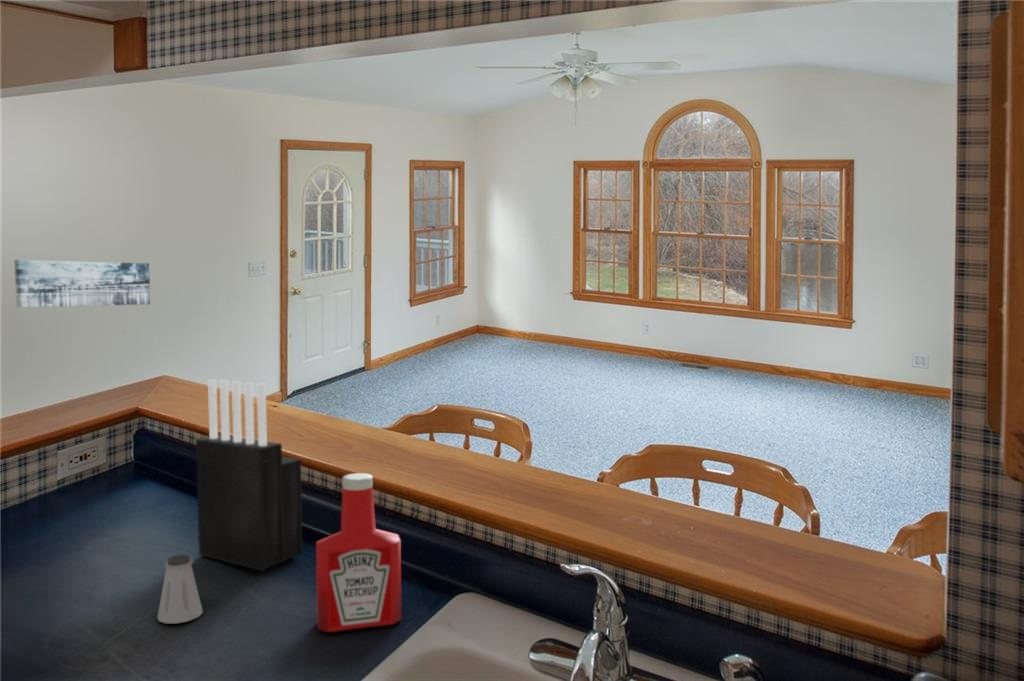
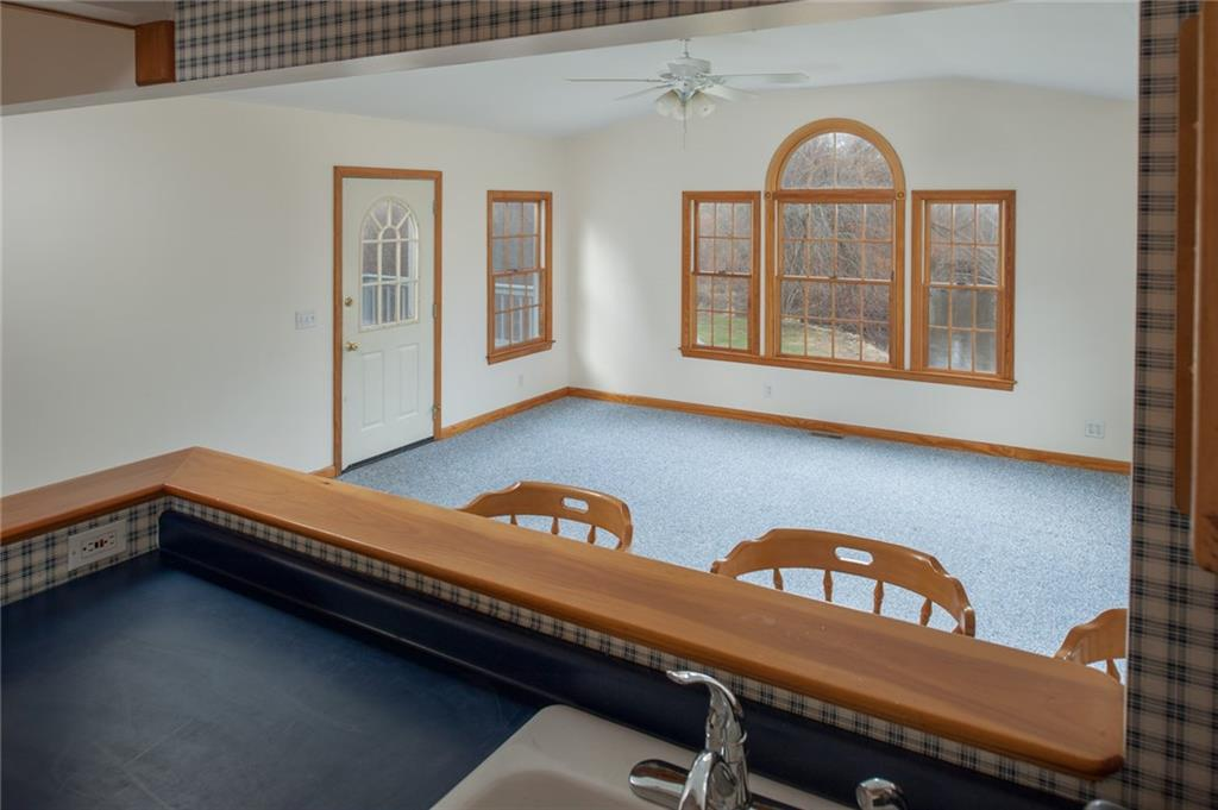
- knife block [195,378,304,572]
- wall art [13,259,151,308]
- soap bottle [315,472,402,633]
- saltshaker [156,553,204,624]
